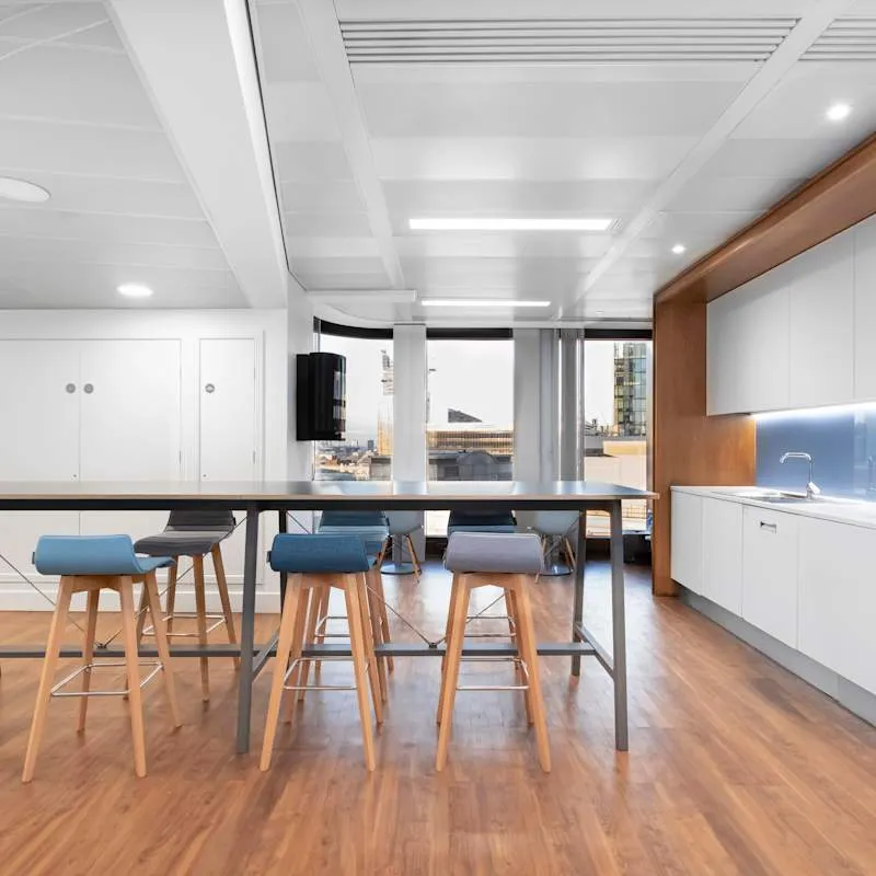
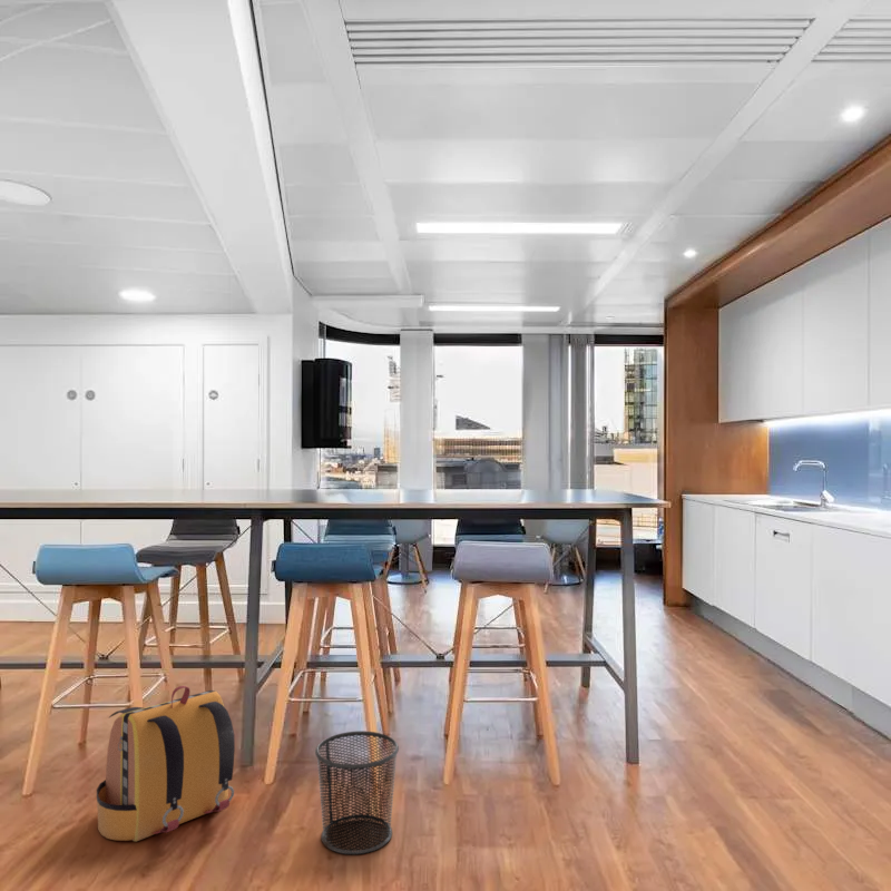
+ backpack [96,685,236,843]
+ waste bin [314,730,400,855]
